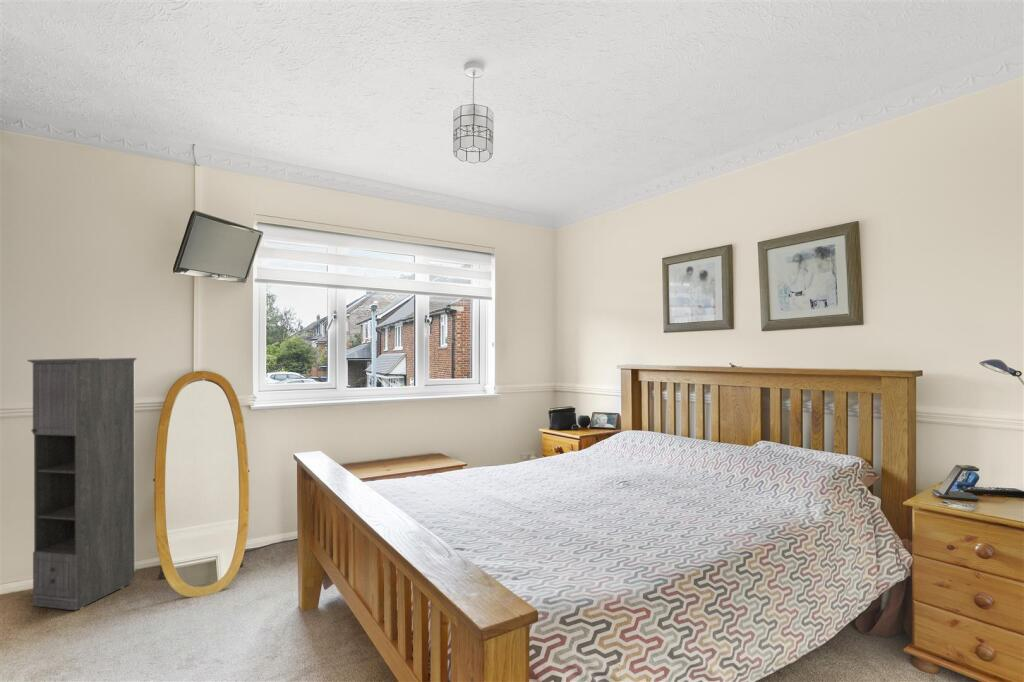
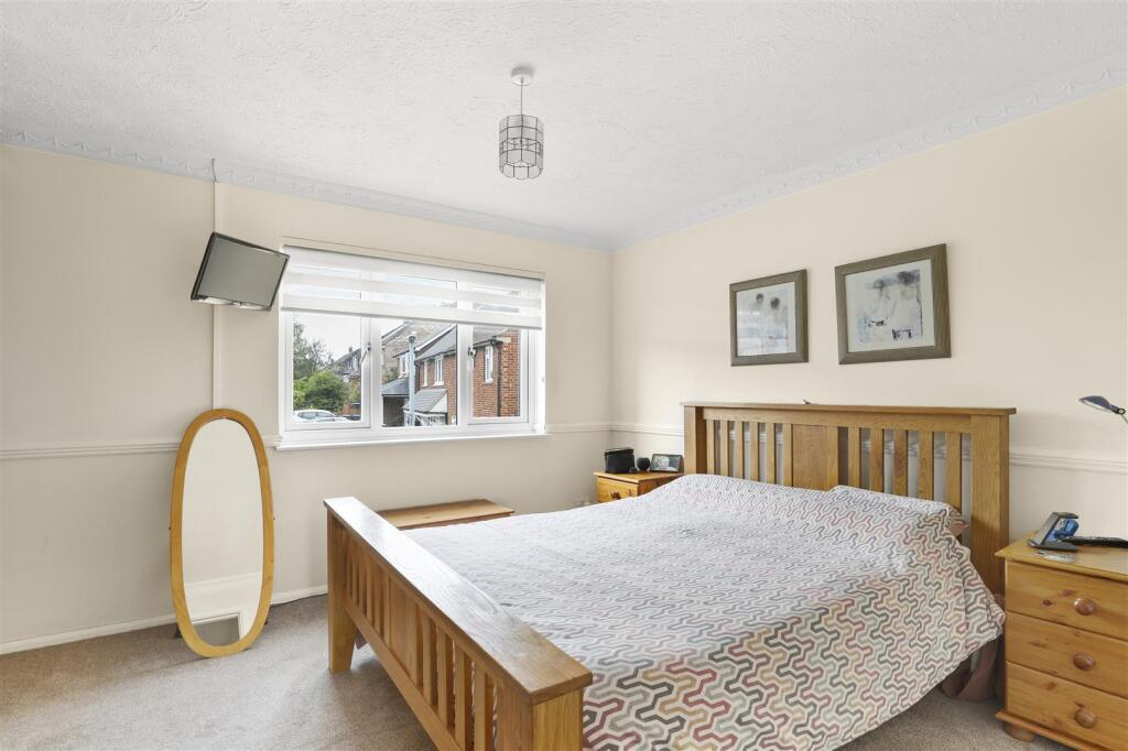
- storage cabinet [26,357,138,611]
